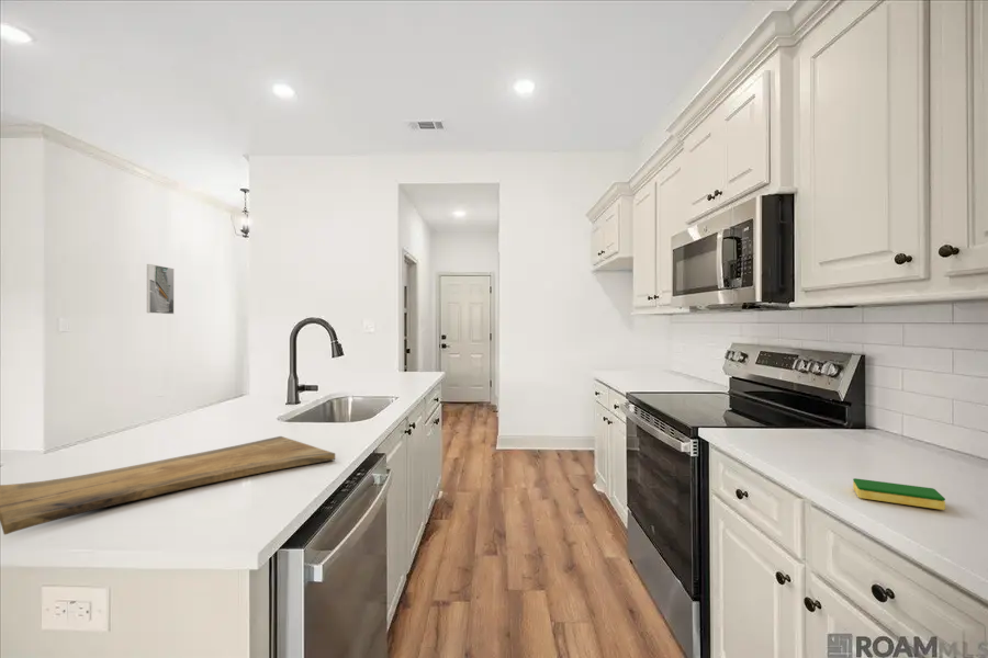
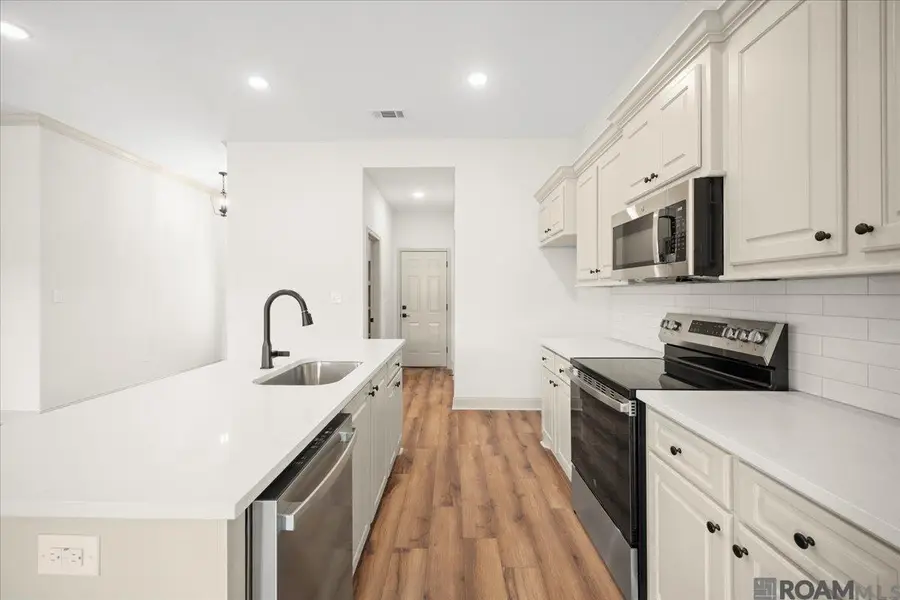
- dish sponge [852,477,946,511]
- cutting board [0,435,336,536]
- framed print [146,263,175,315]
